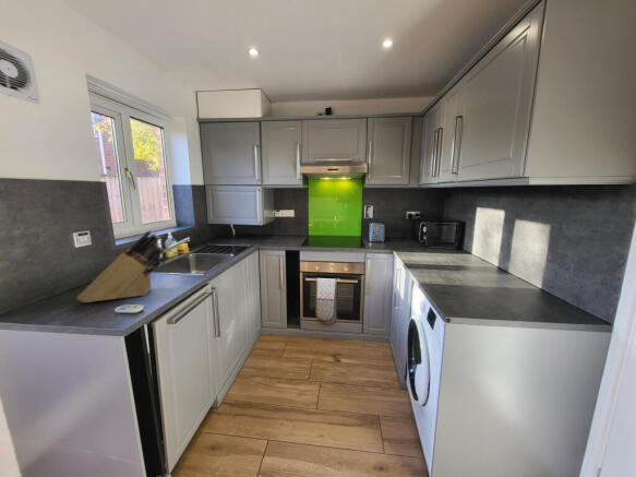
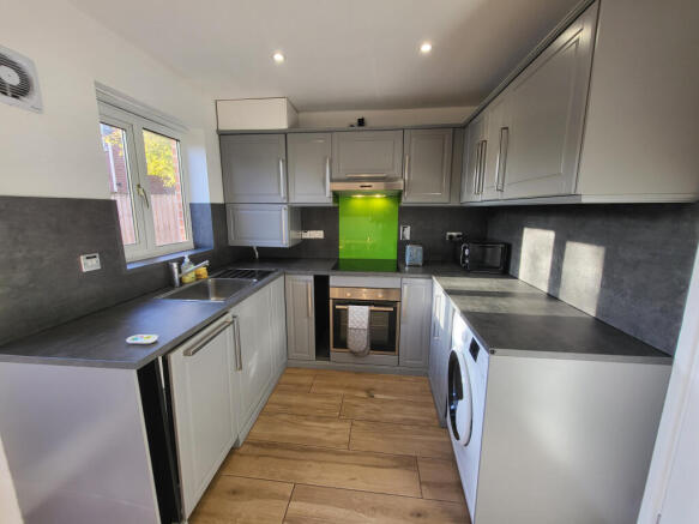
- knife block [75,229,169,303]
